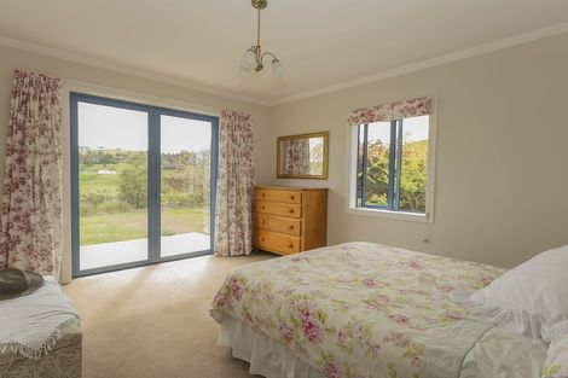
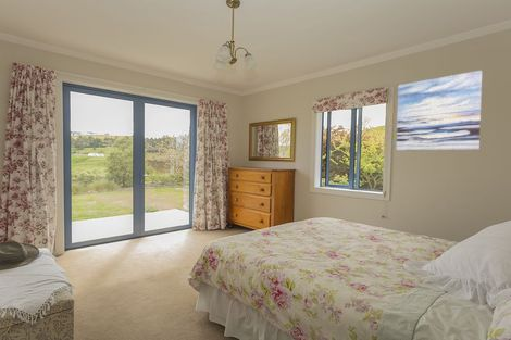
+ wall art [396,70,483,152]
